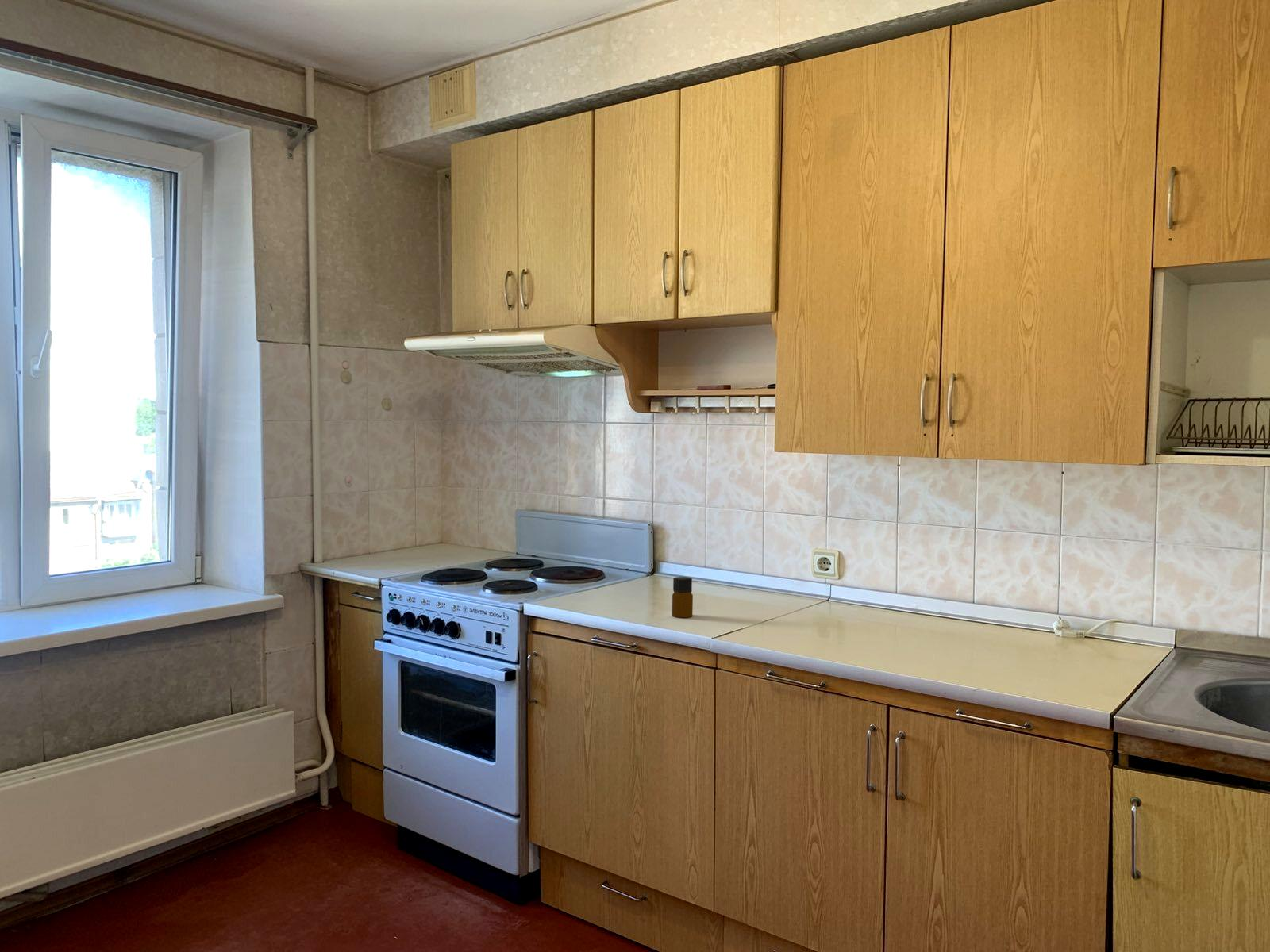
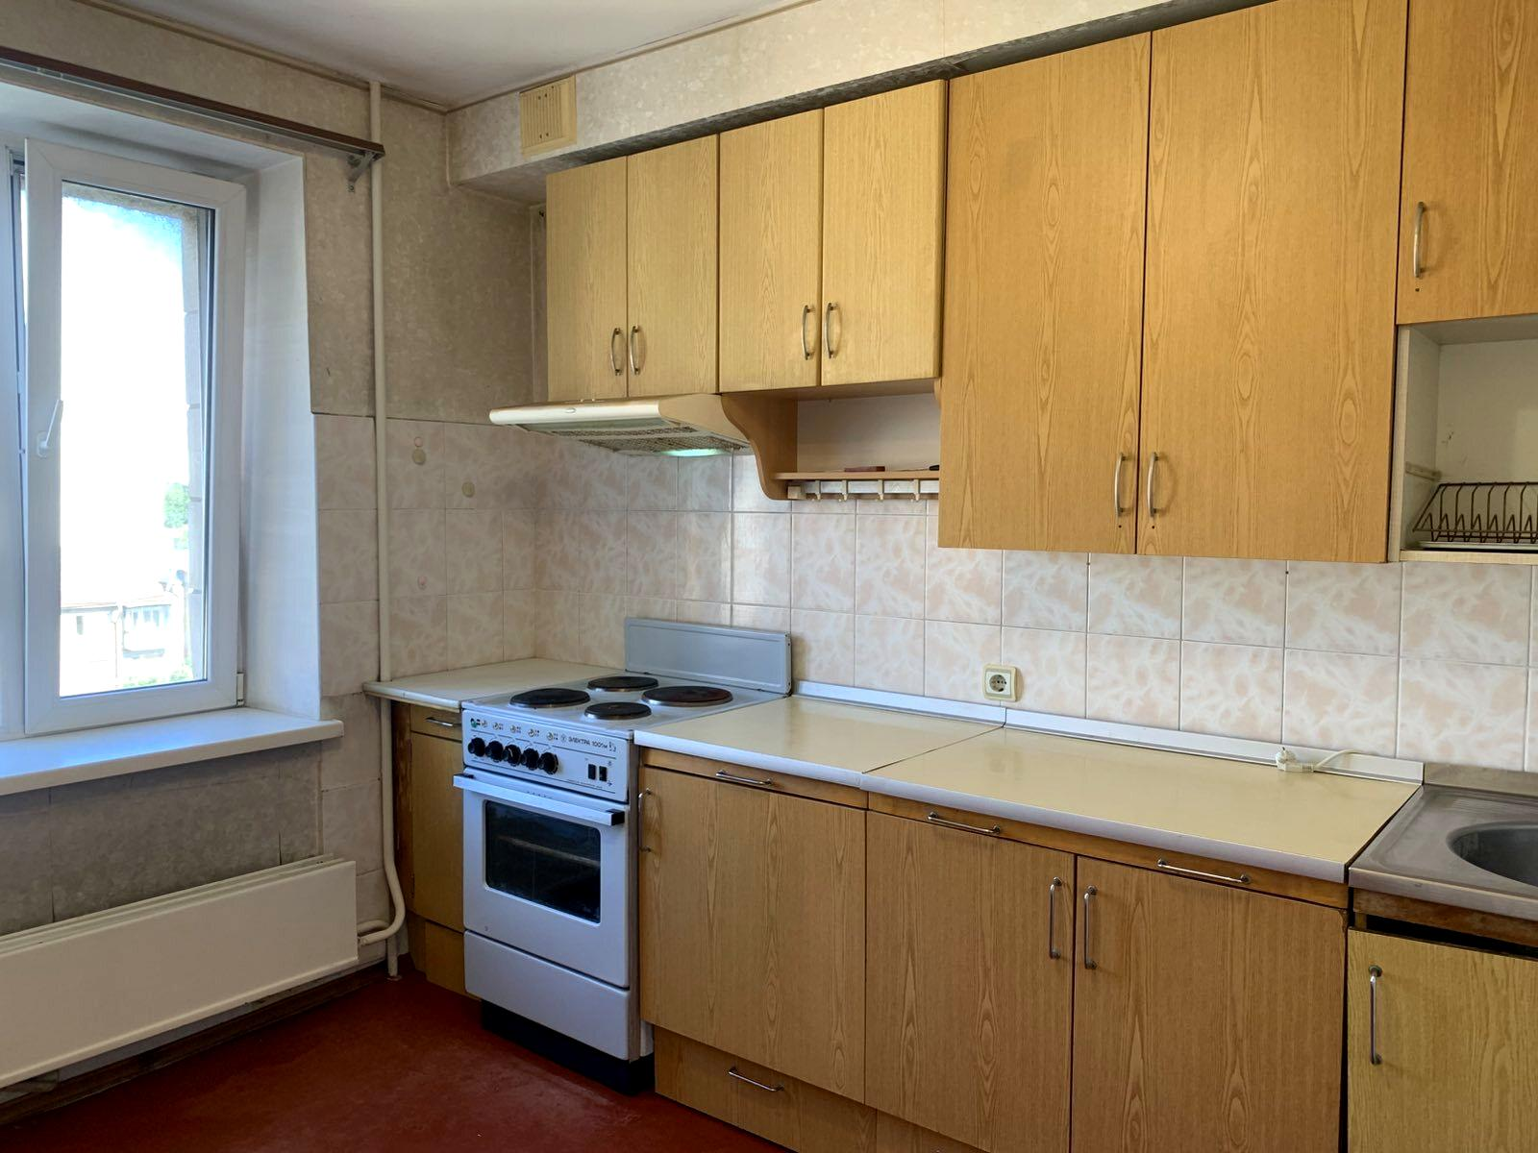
- bottle [672,576,694,618]
